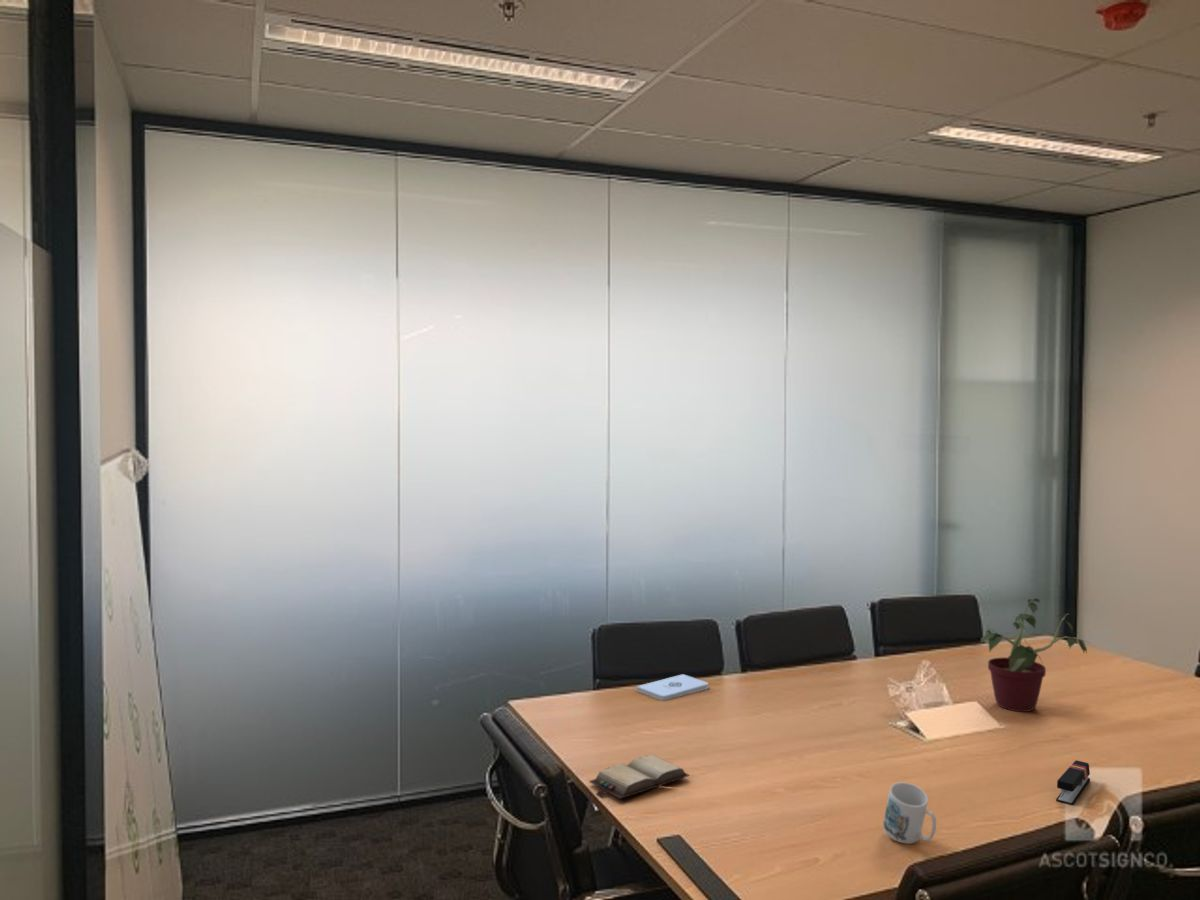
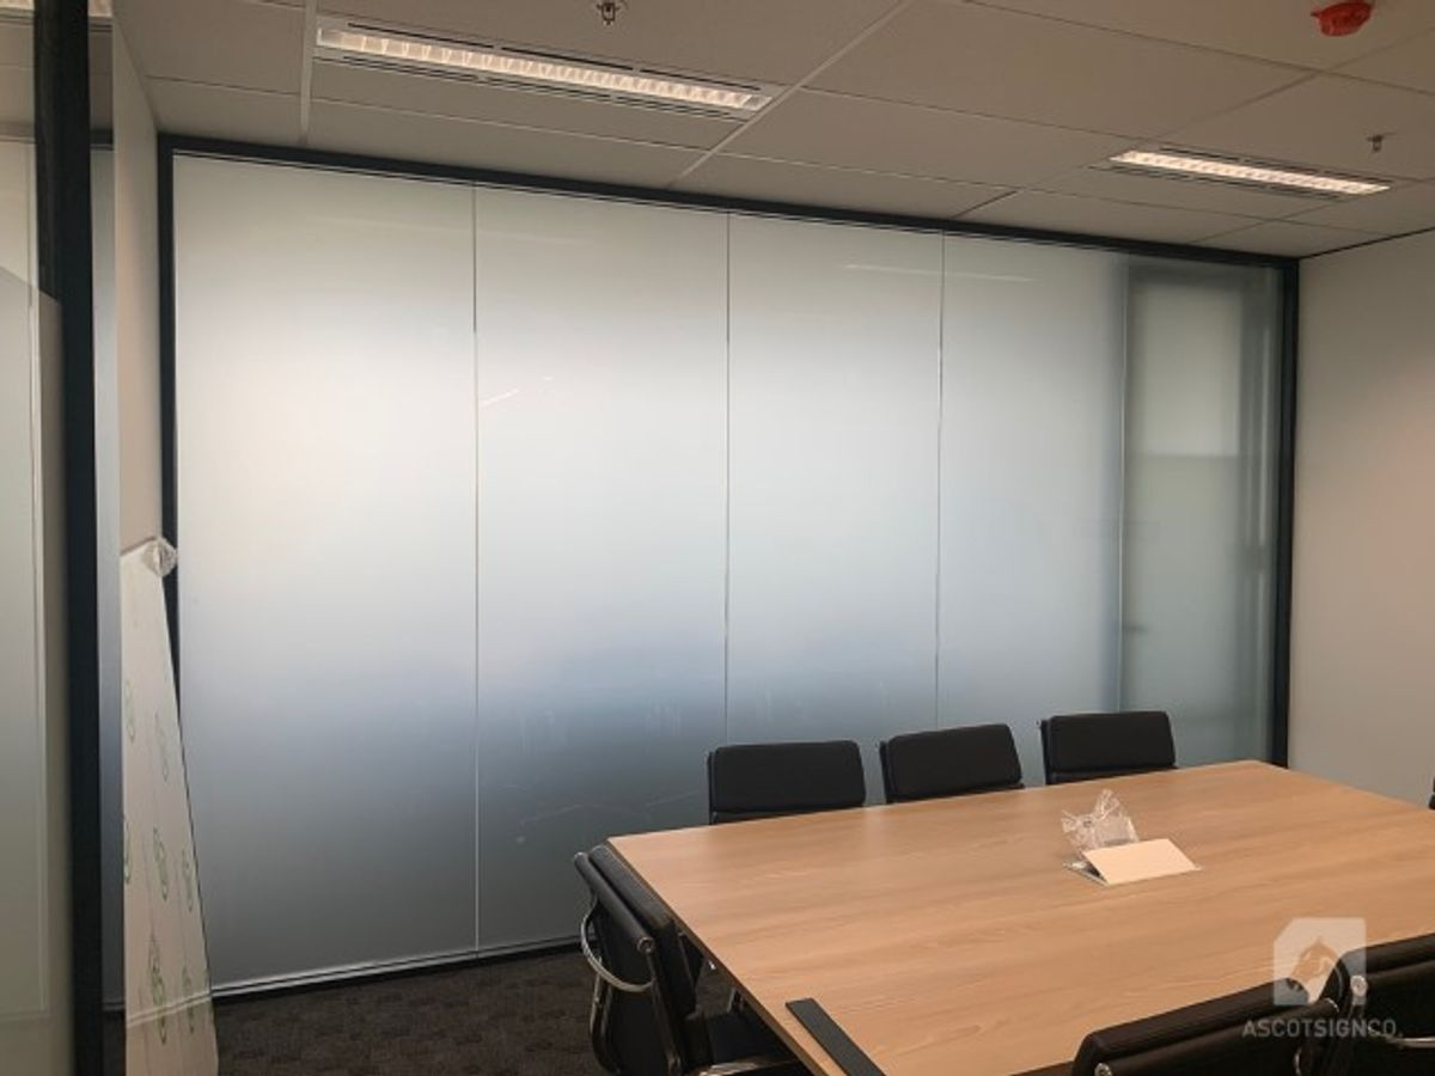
- potted plant [978,597,1090,713]
- mug [882,781,937,845]
- notepad [636,673,709,701]
- hardback book [588,754,690,800]
- stapler [1055,760,1091,806]
